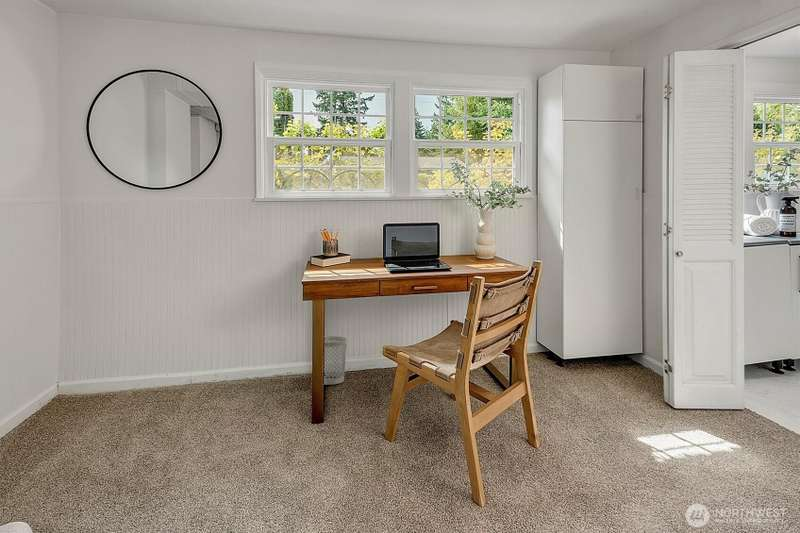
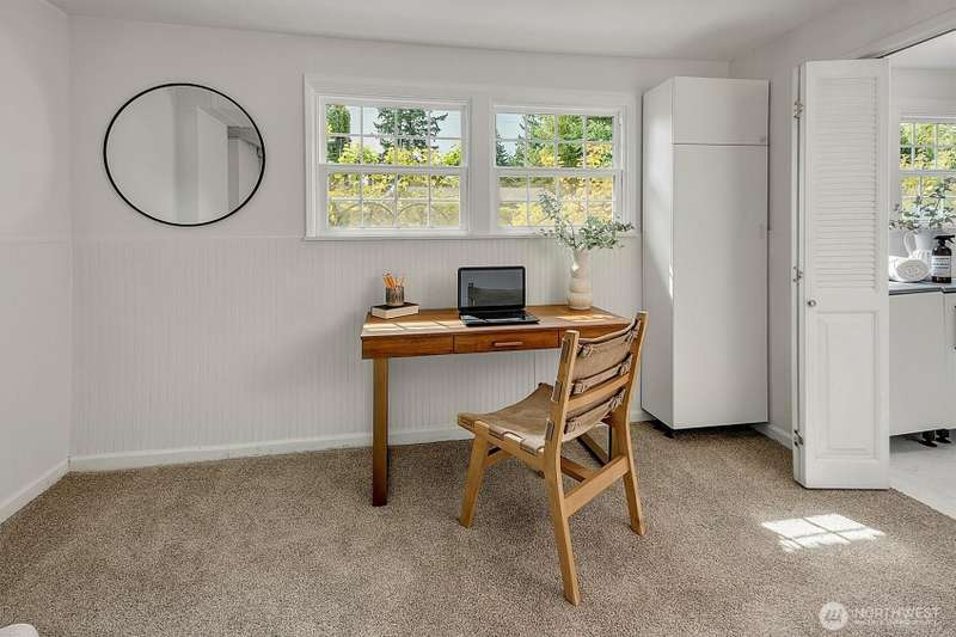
- wastebasket [323,335,348,386]
